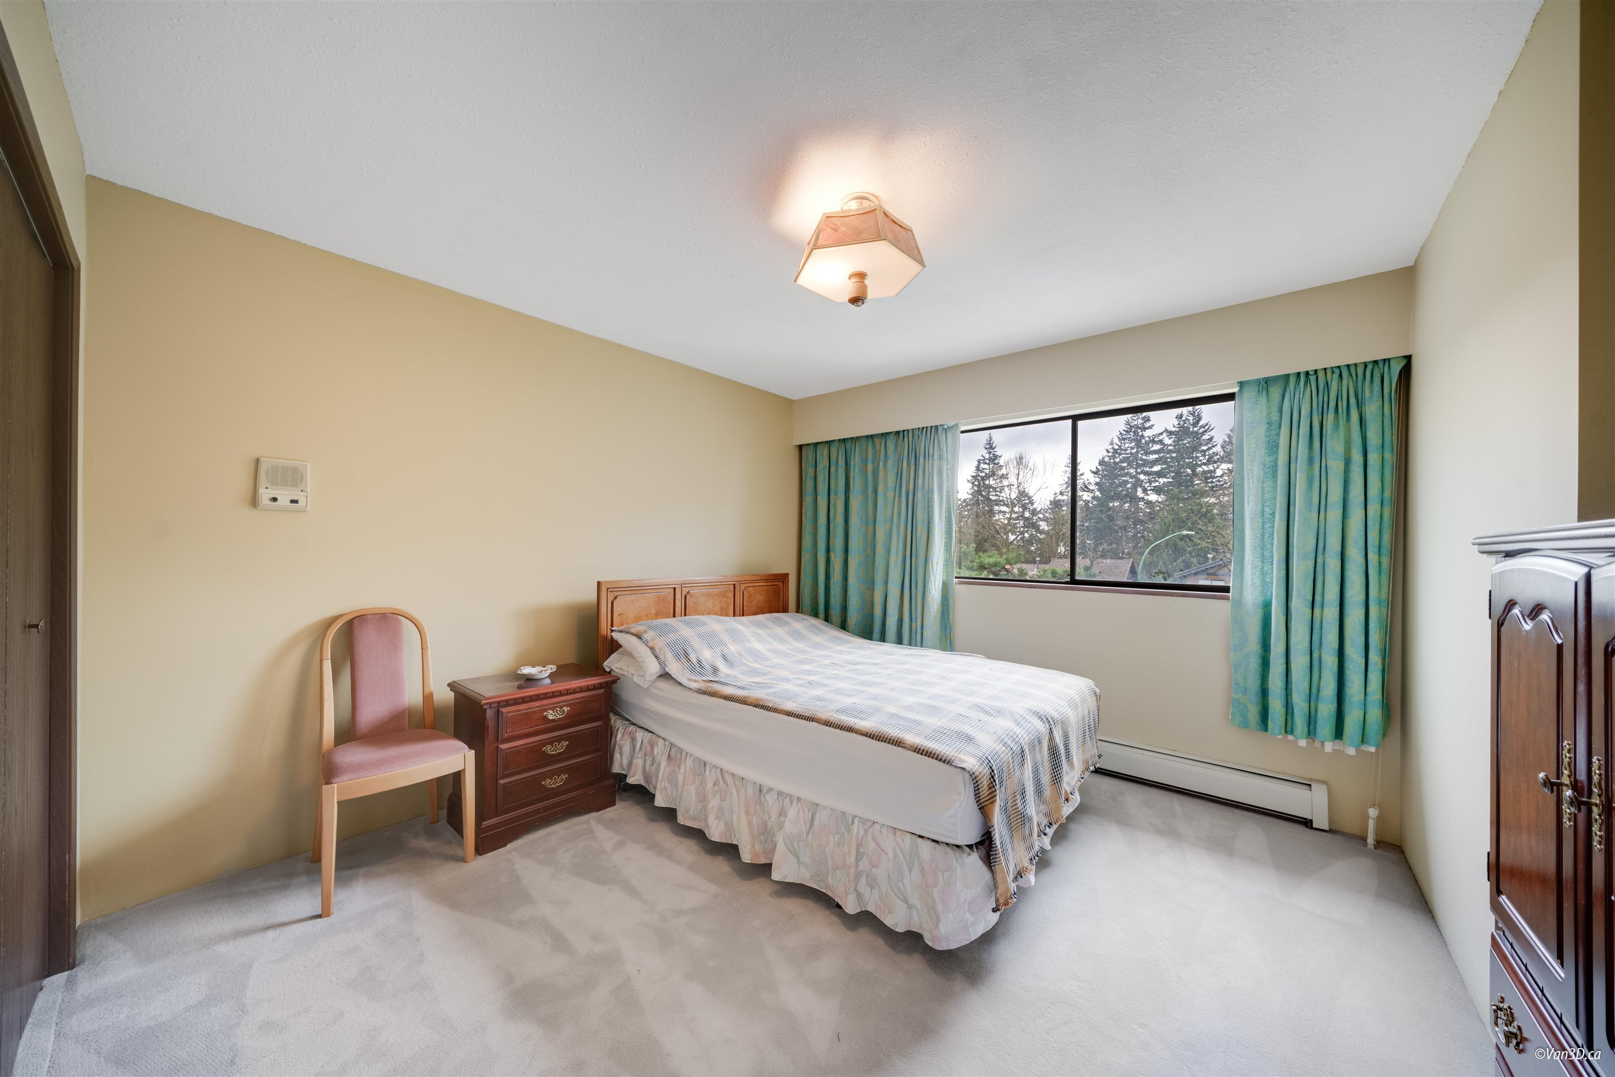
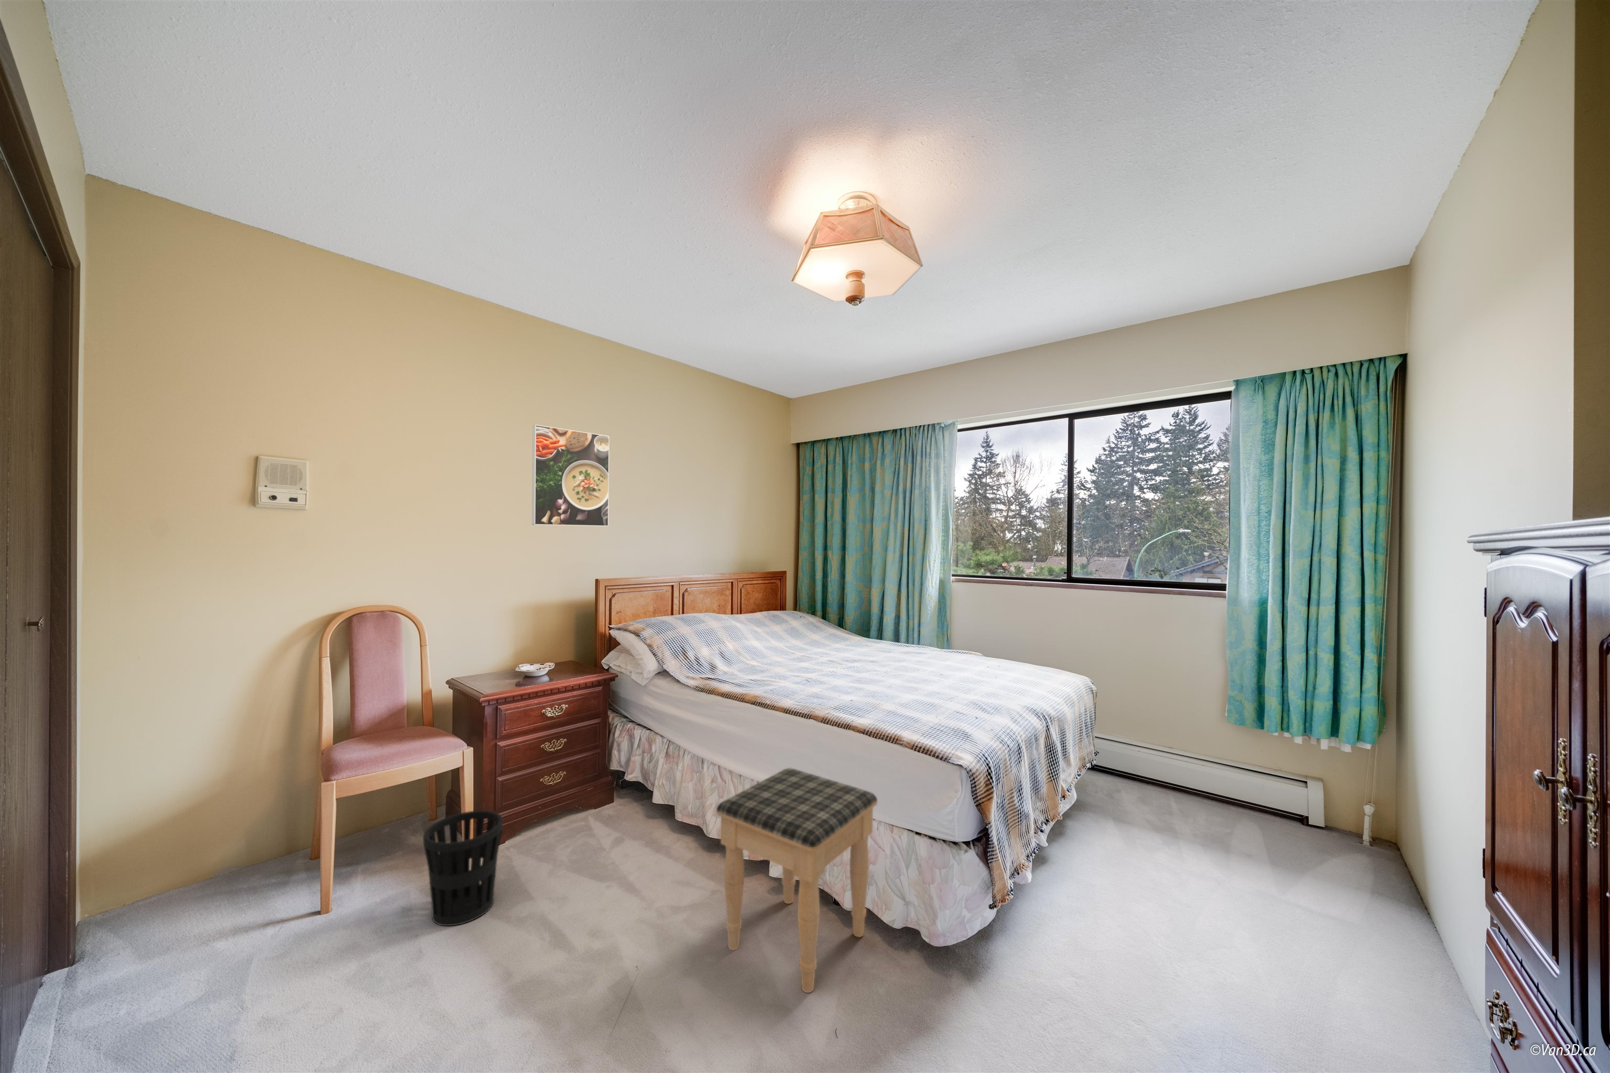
+ wastebasket [423,810,503,927]
+ footstool [716,768,878,994]
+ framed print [532,424,610,527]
